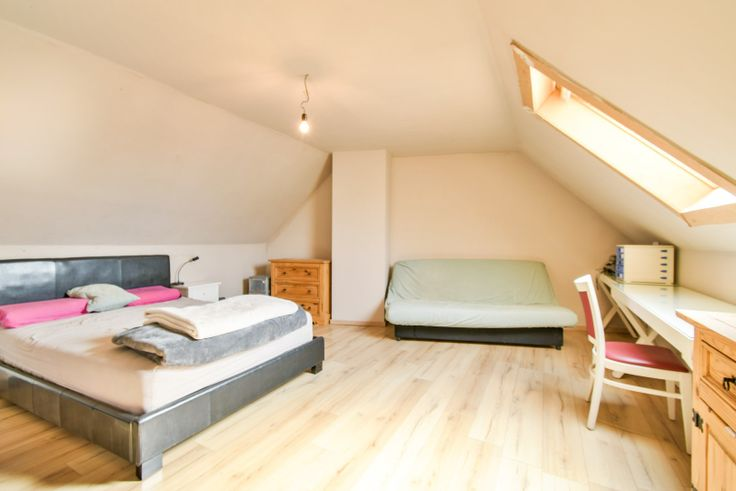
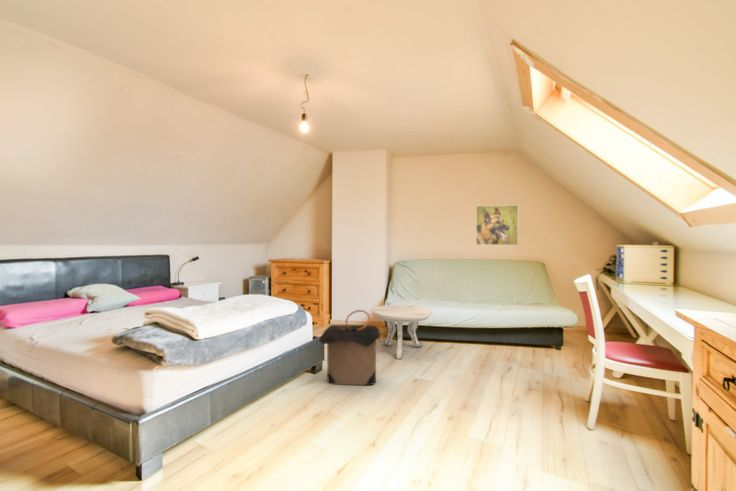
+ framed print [475,204,519,246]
+ side table [371,303,433,360]
+ laundry hamper [318,309,382,386]
